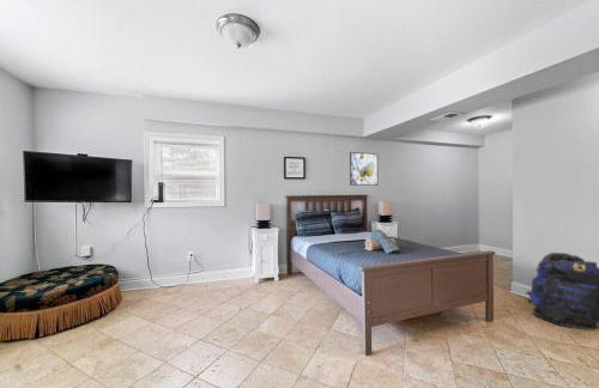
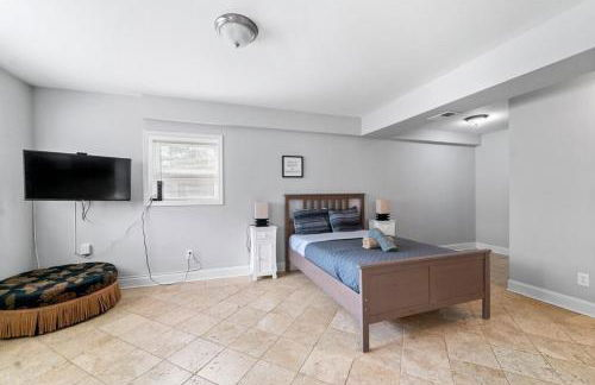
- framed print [349,151,380,187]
- backpack [525,251,599,332]
